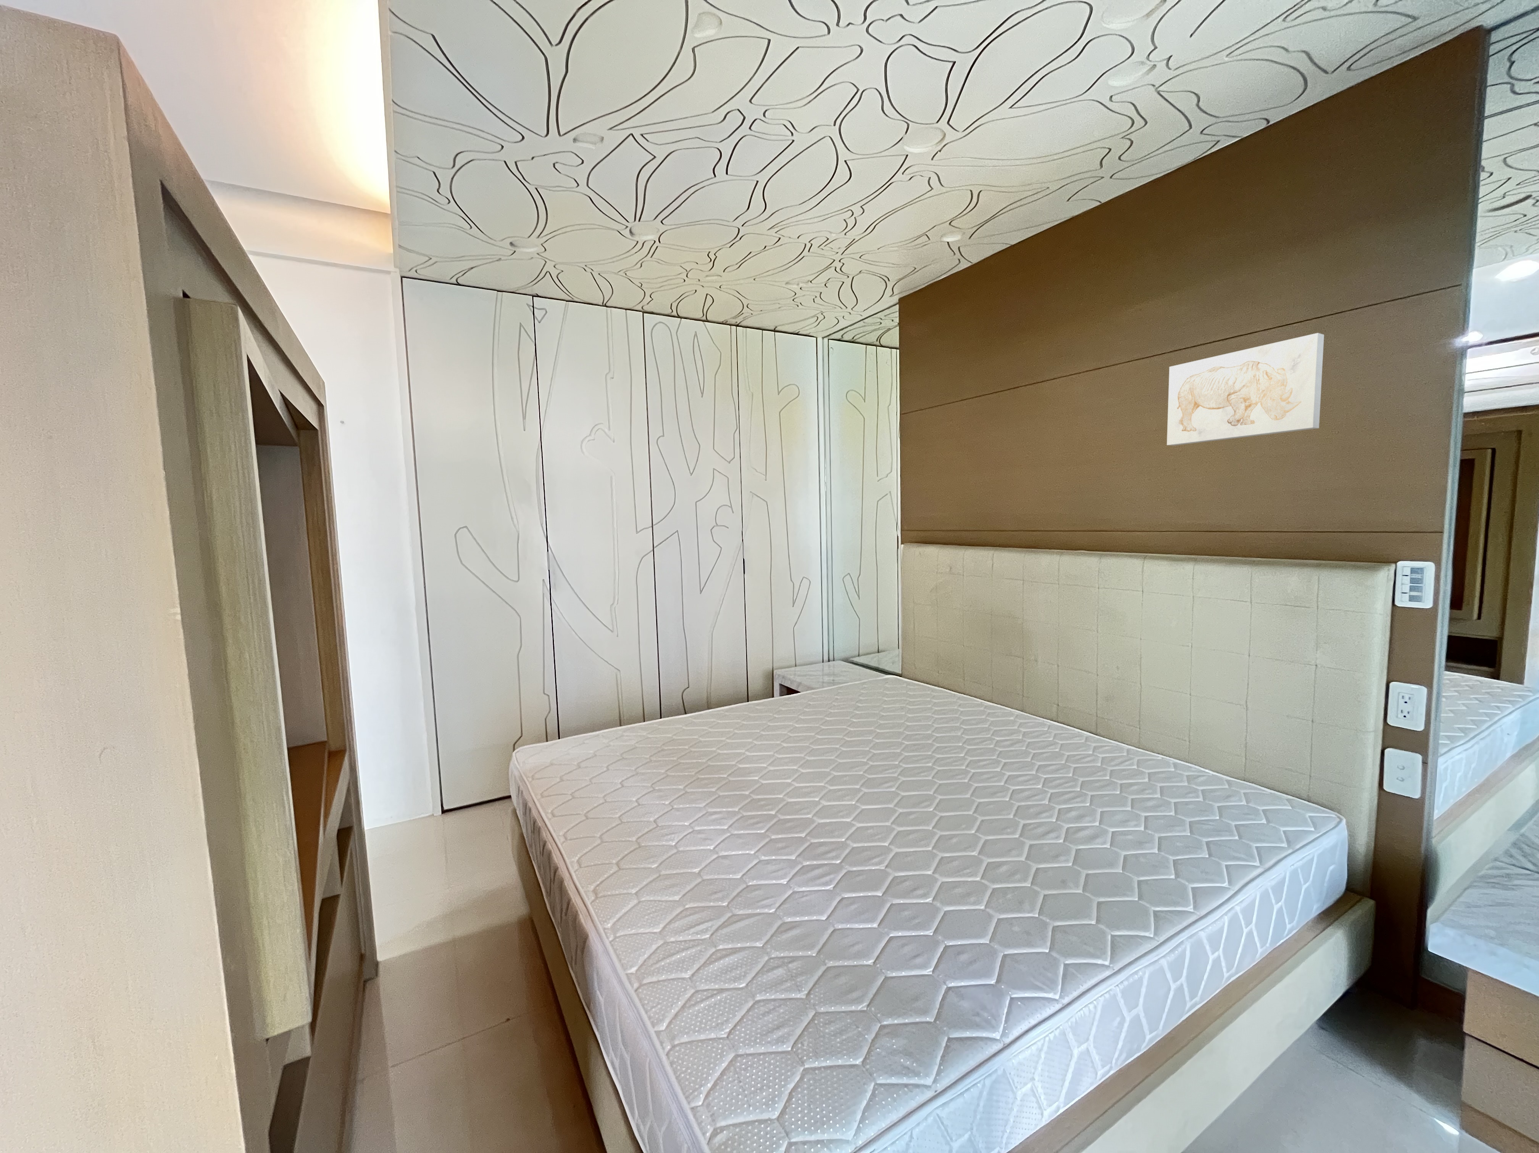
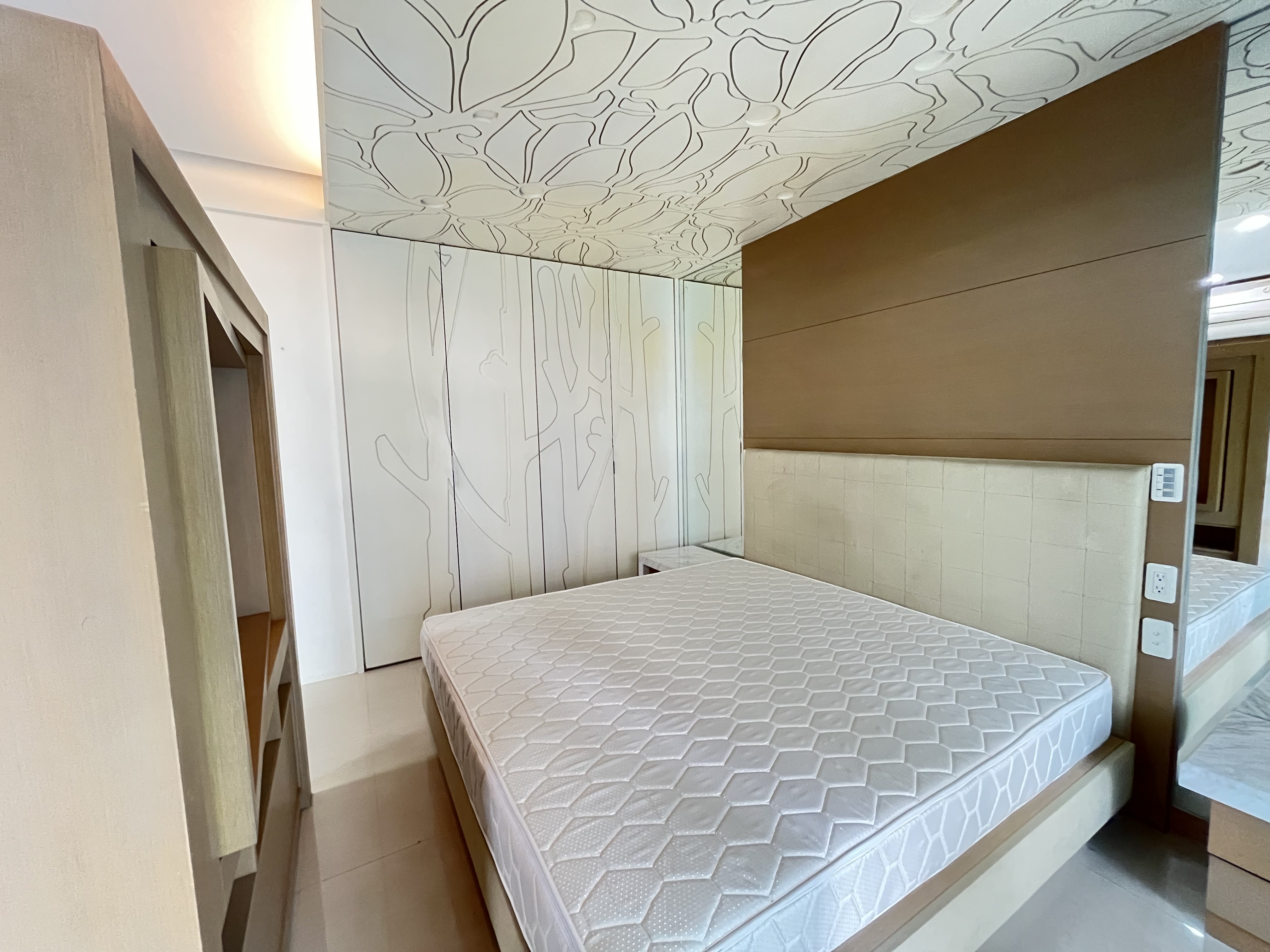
- wall art [1167,333,1325,446]
